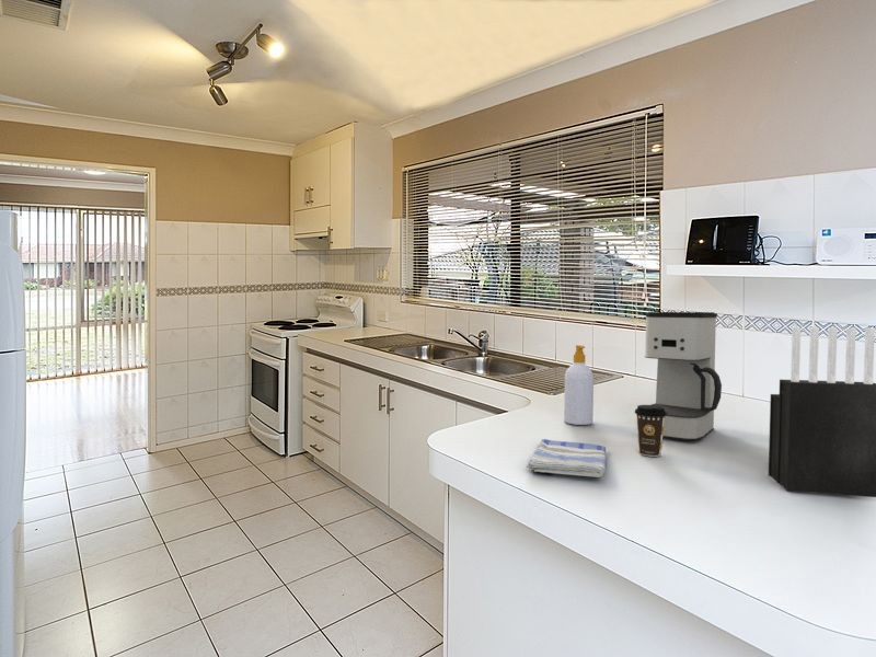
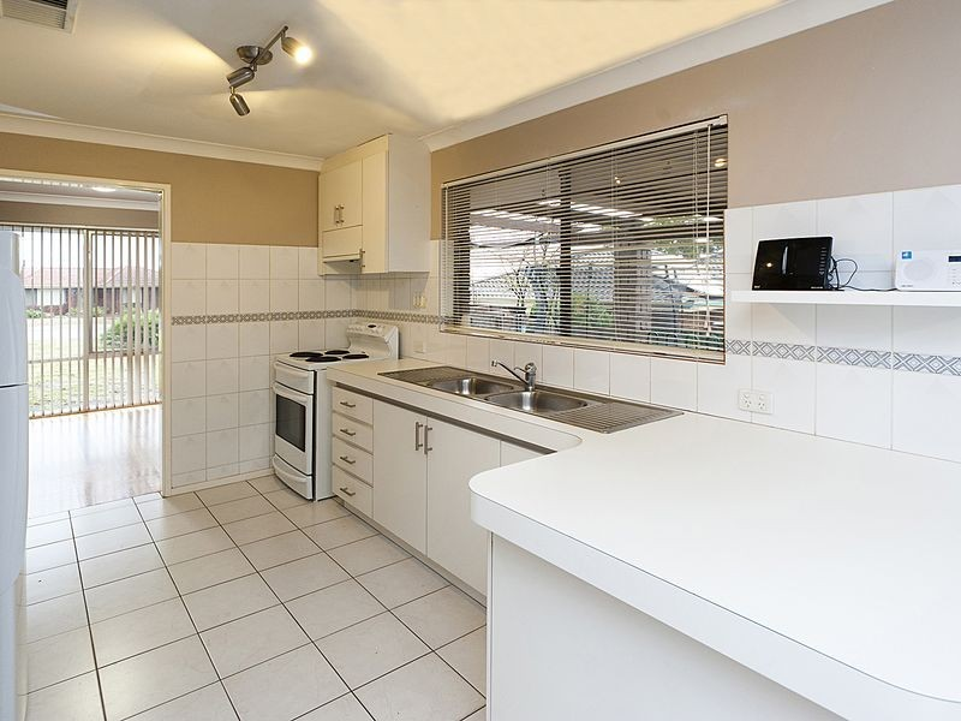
- dish towel [525,438,607,479]
- coffee maker [644,311,723,441]
- soap bottle [563,344,595,426]
- coffee cup [634,404,667,458]
- knife block [768,326,876,498]
